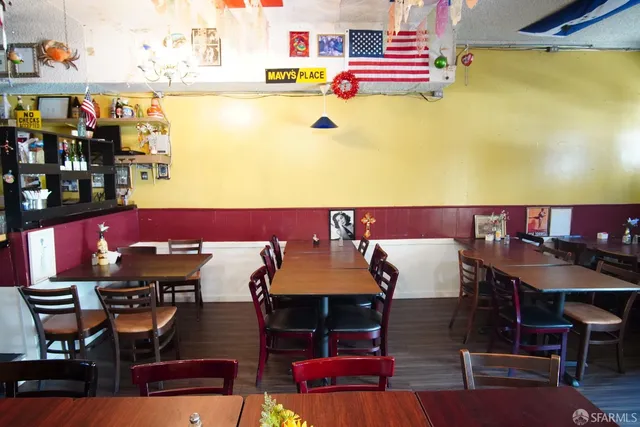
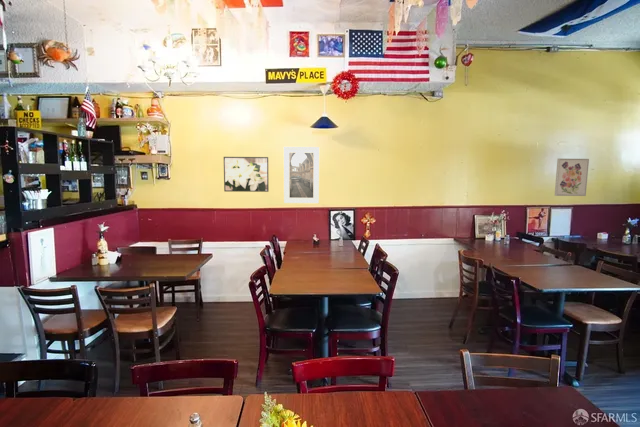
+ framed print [223,156,270,193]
+ wall art [554,158,590,197]
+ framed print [283,146,320,204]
